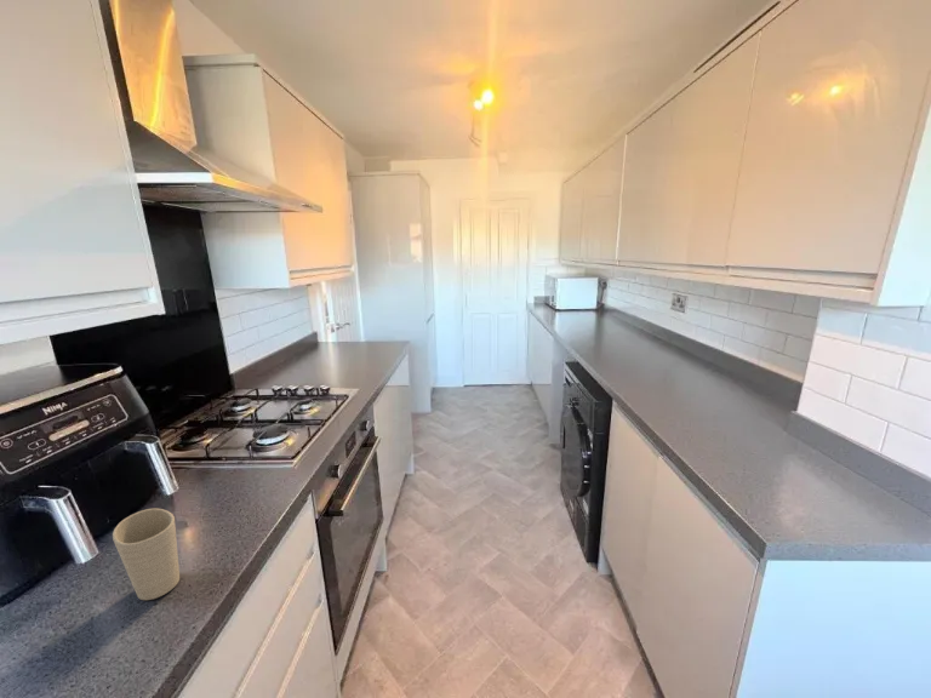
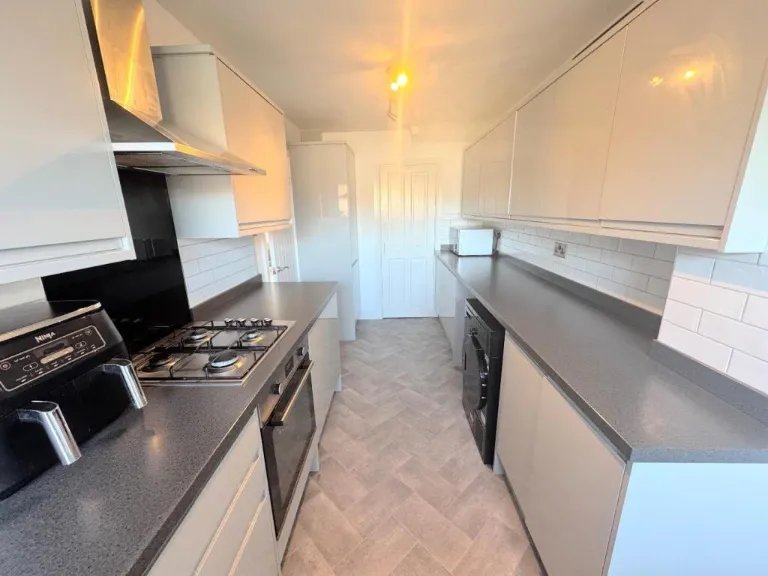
- cup [112,508,181,601]
